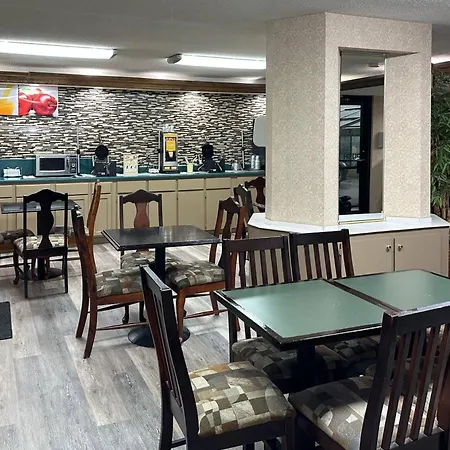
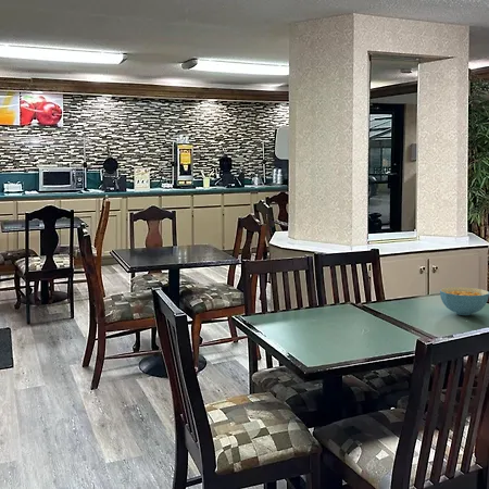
+ cereal bowl [439,286,489,316]
